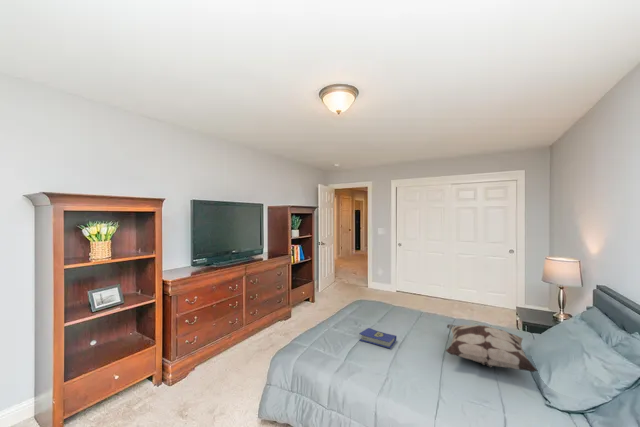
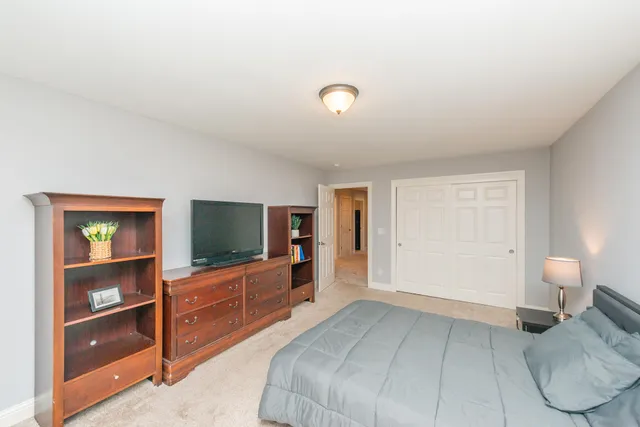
- hardcover book [358,327,398,349]
- decorative pillow [444,324,538,373]
